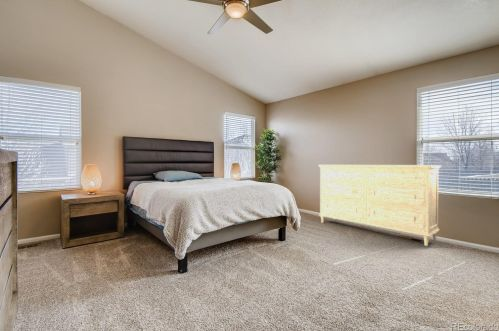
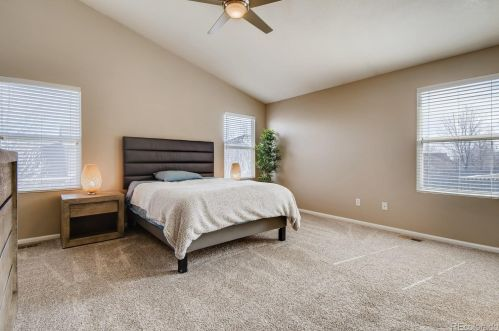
- dresser [317,164,442,247]
